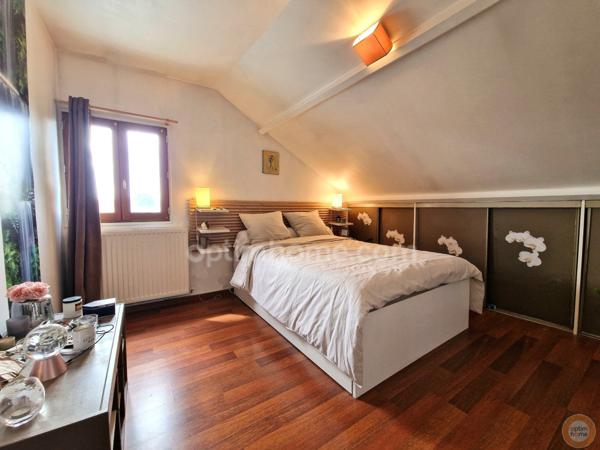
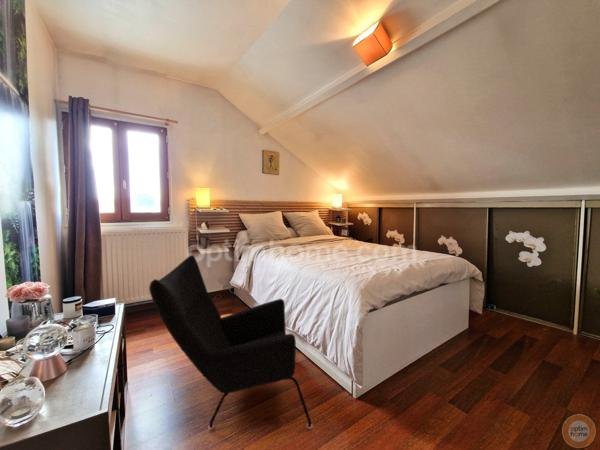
+ armchair [148,254,314,430]
